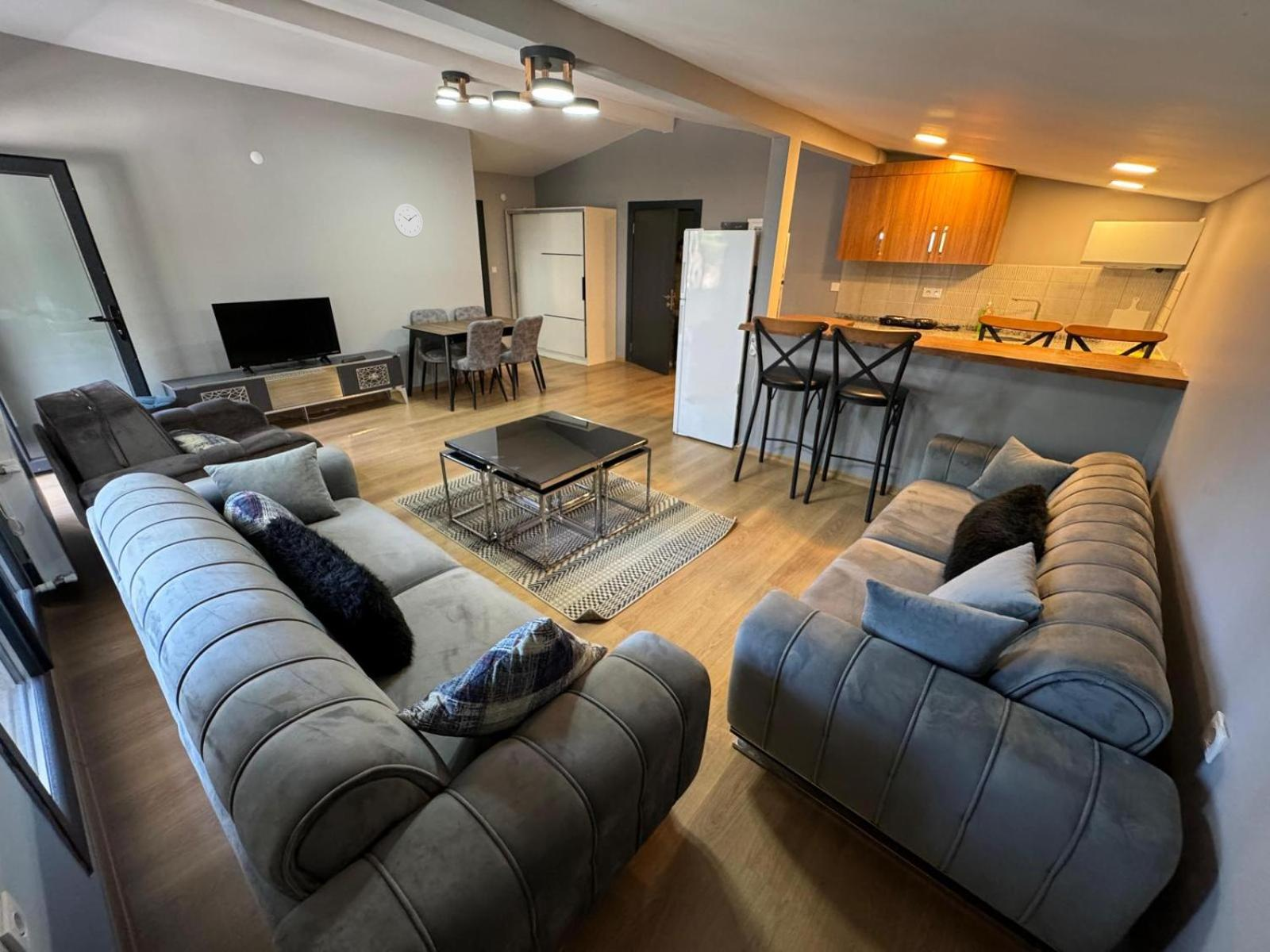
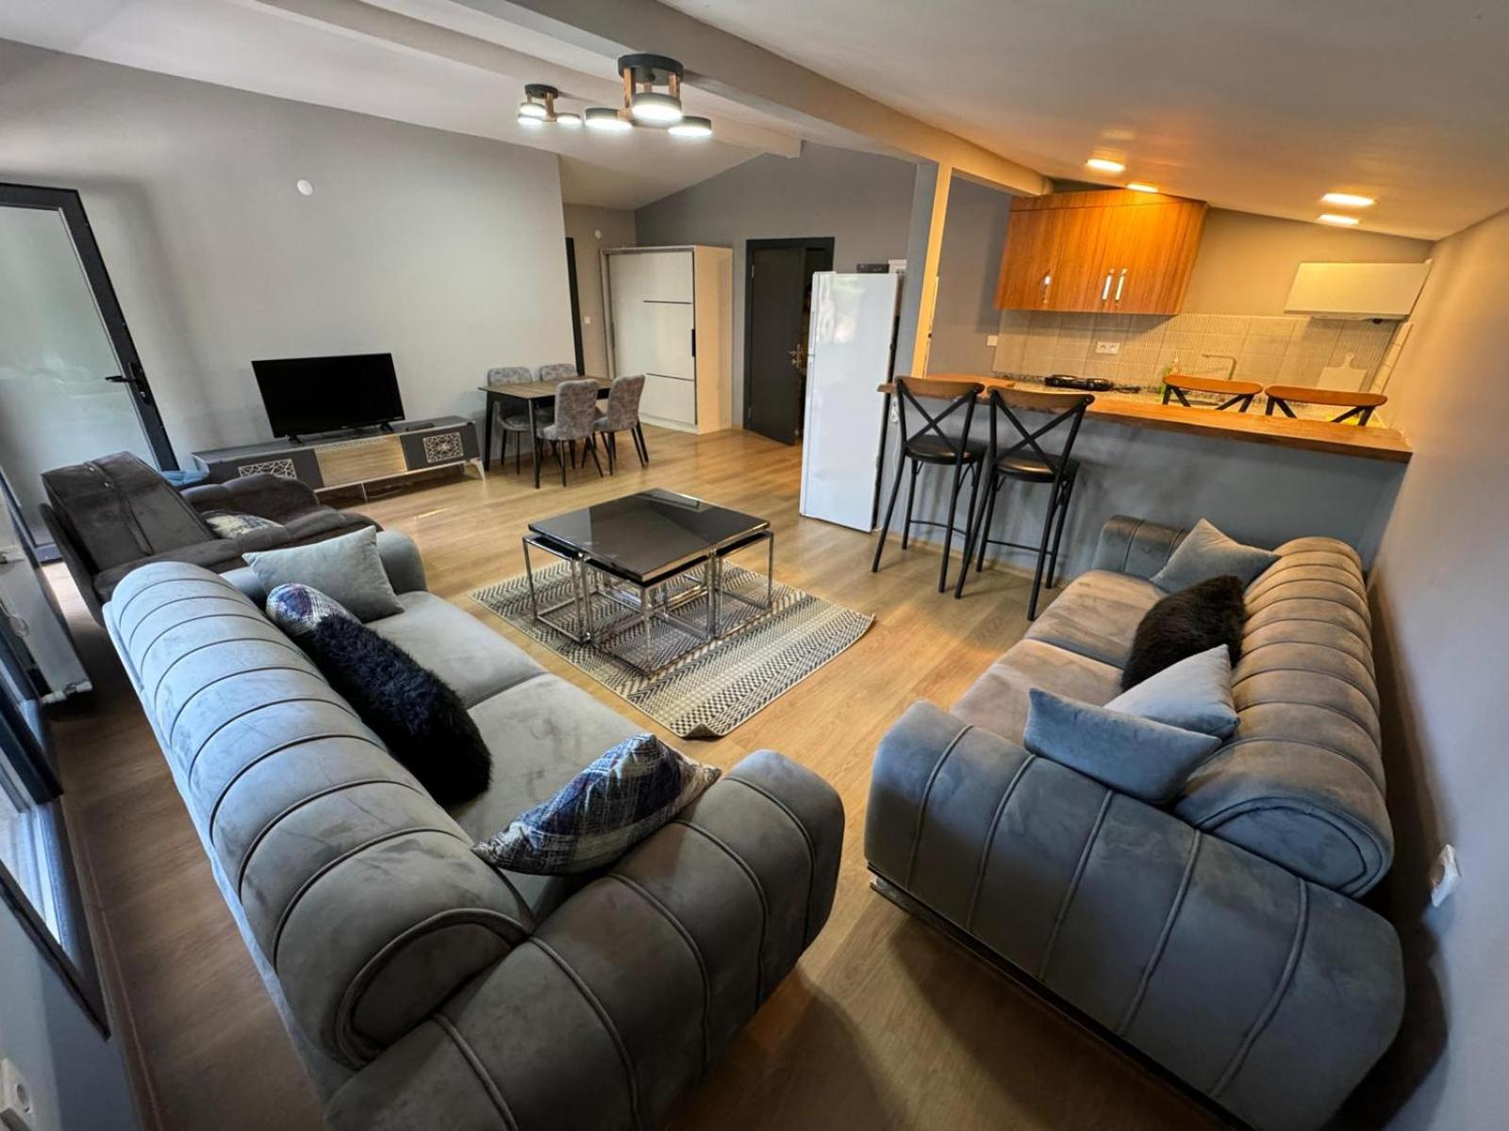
- wall clock [392,202,424,238]
